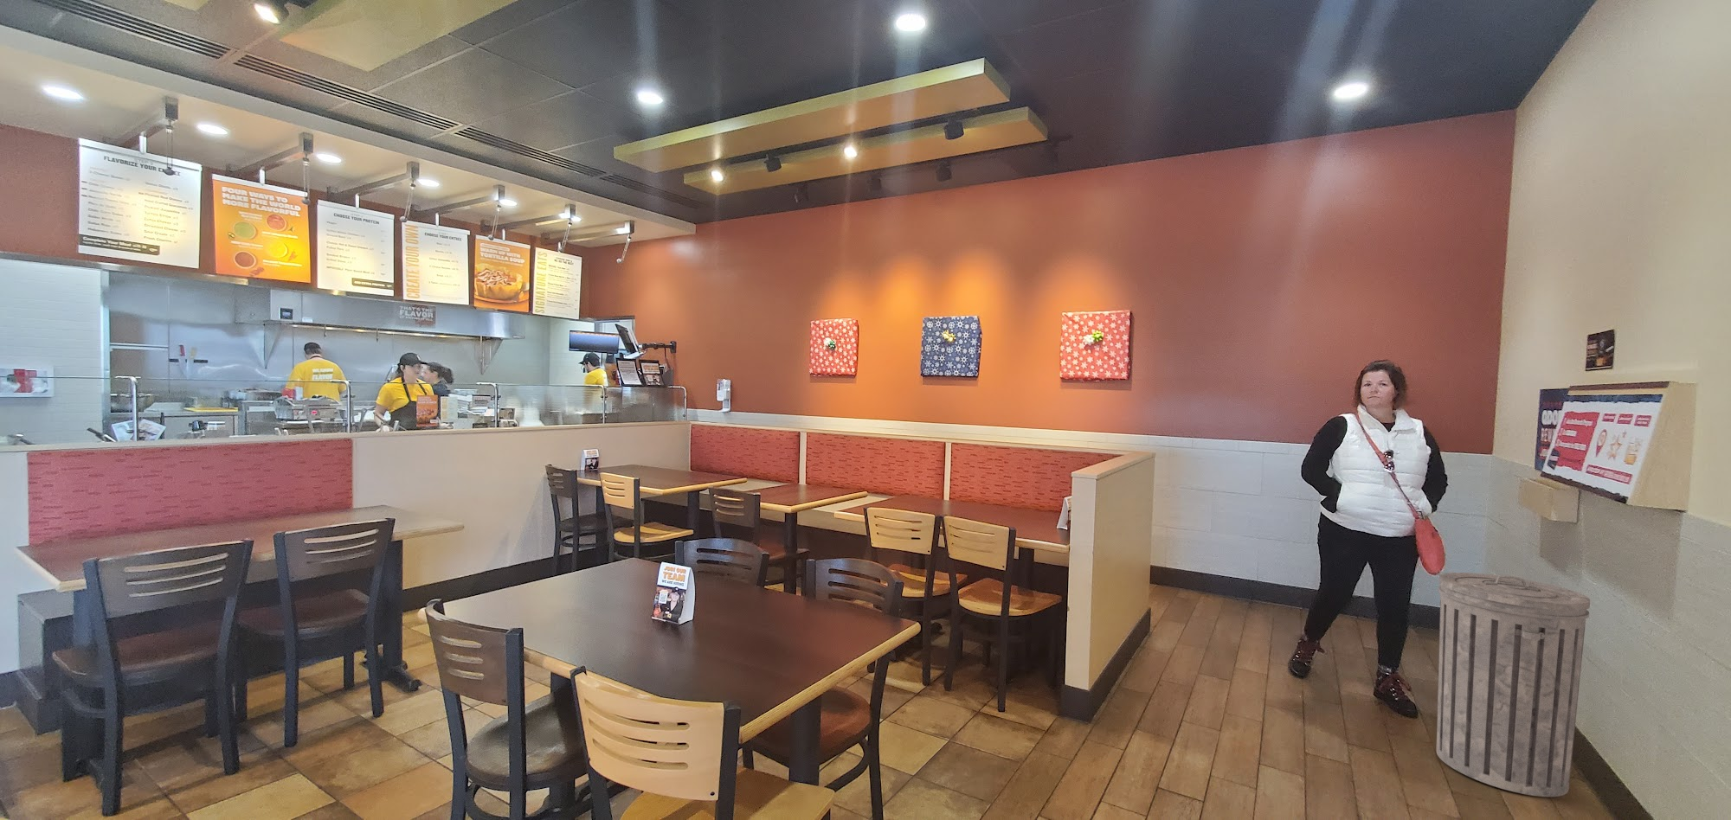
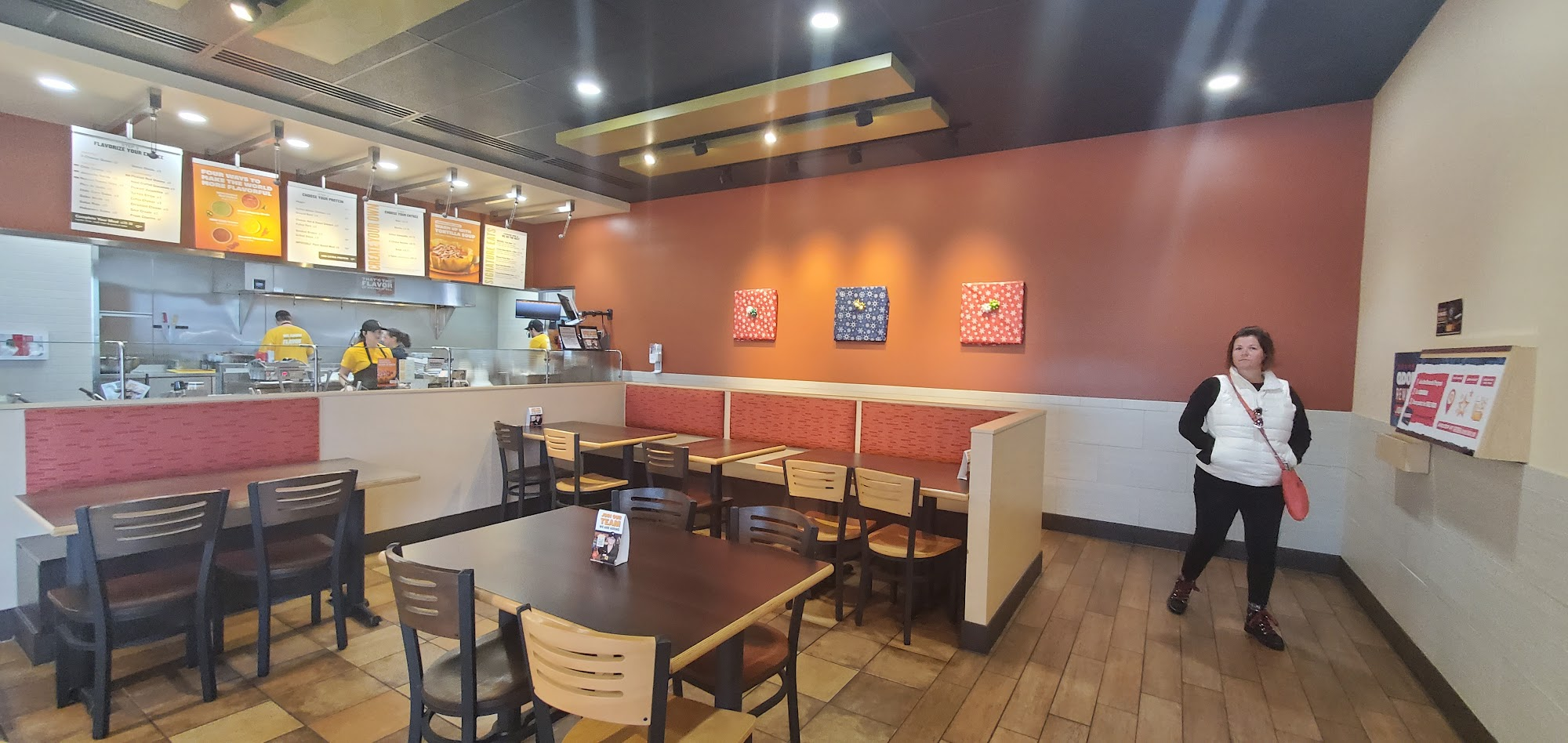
- trash can [1436,572,1591,798]
